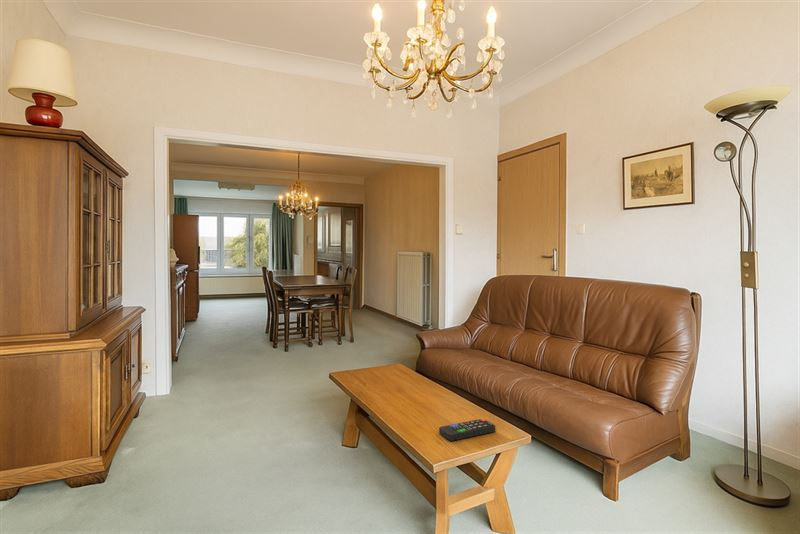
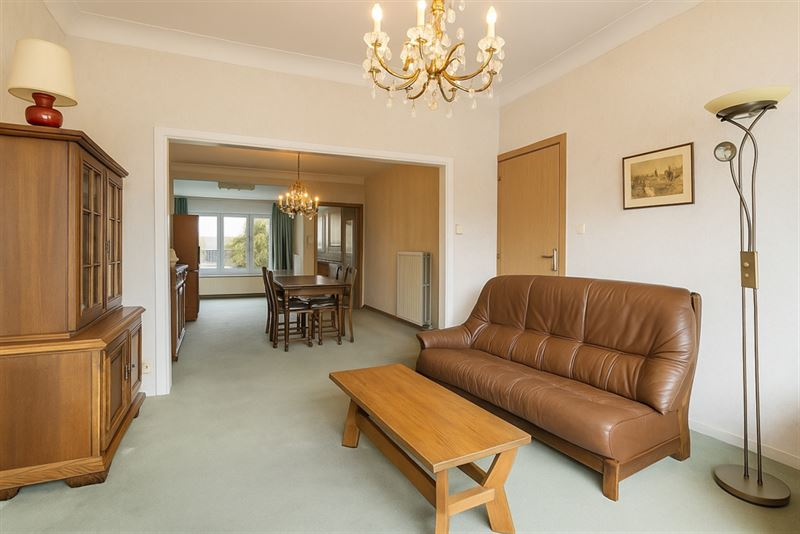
- remote control [438,418,496,442]
